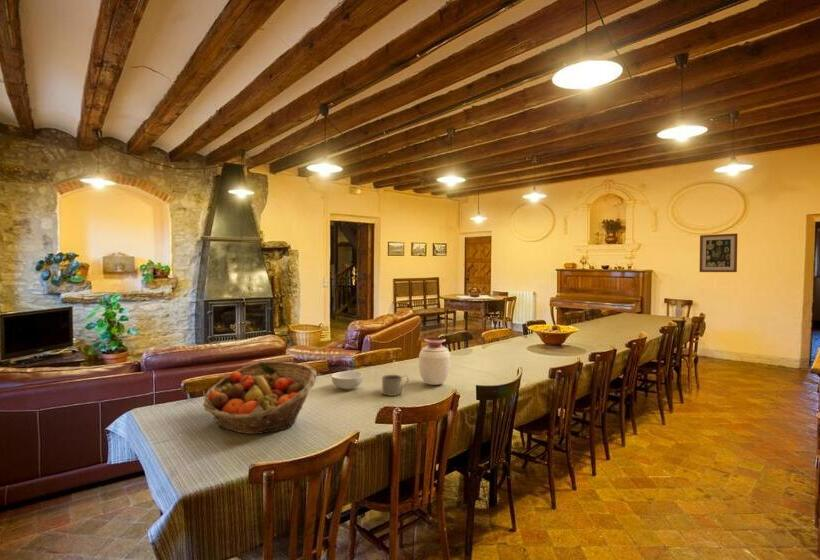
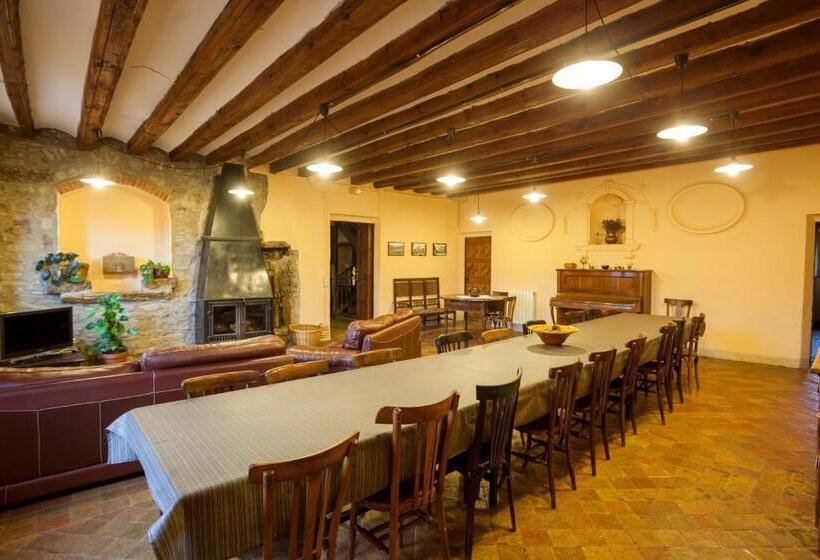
- fruit basket [202,361,318,435]
- cereal bowl [331,370,364,391]
- mug [381,374,410,397]
- vase [418,337,451,386]
- wall art [699,232,738,273]
